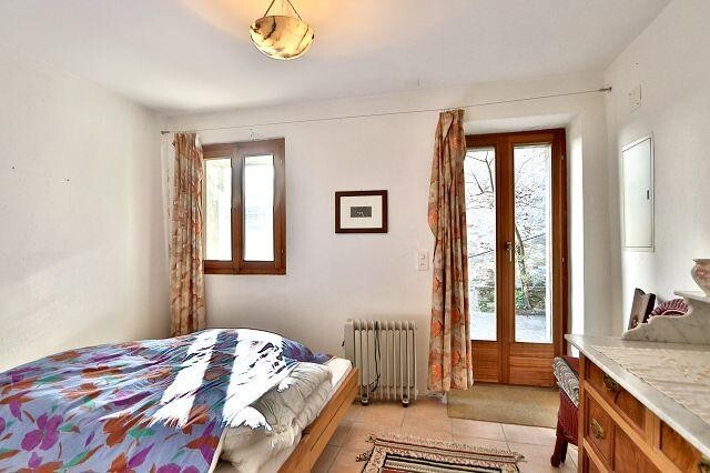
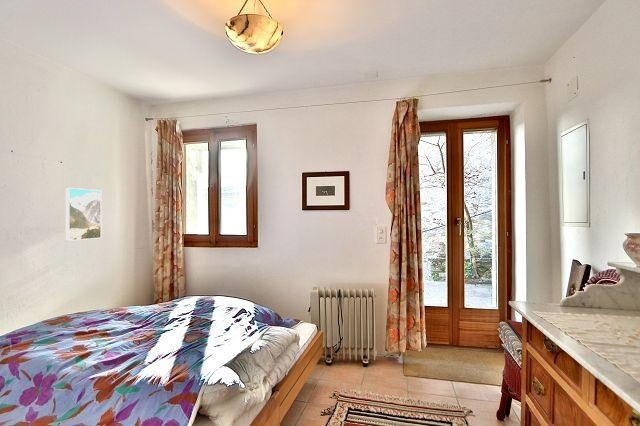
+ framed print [65,187,102,242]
